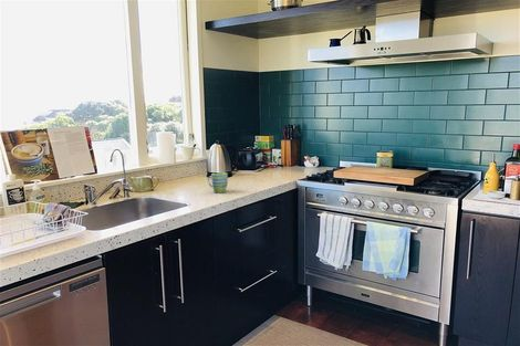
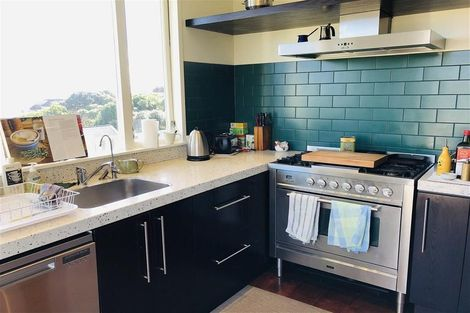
- mug [207,171,229,195]
